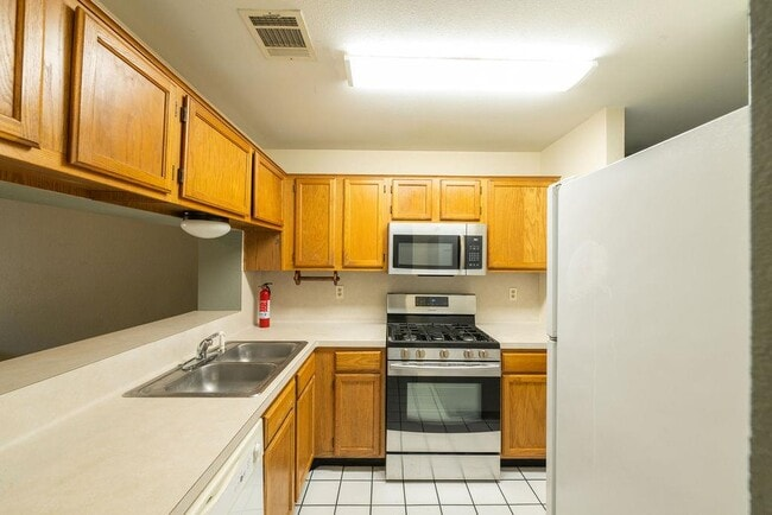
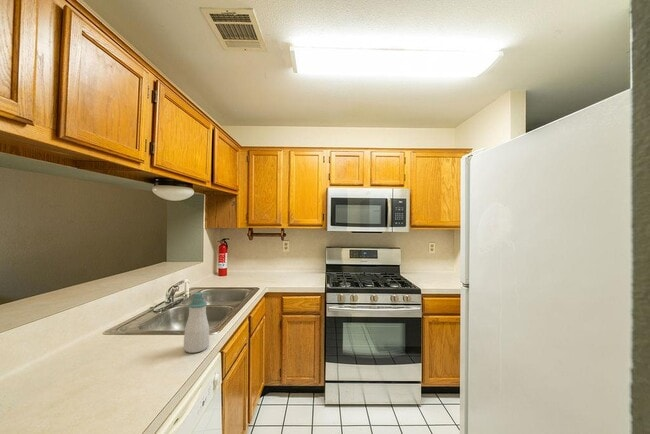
+ soap bottle [183,292,210,354]
